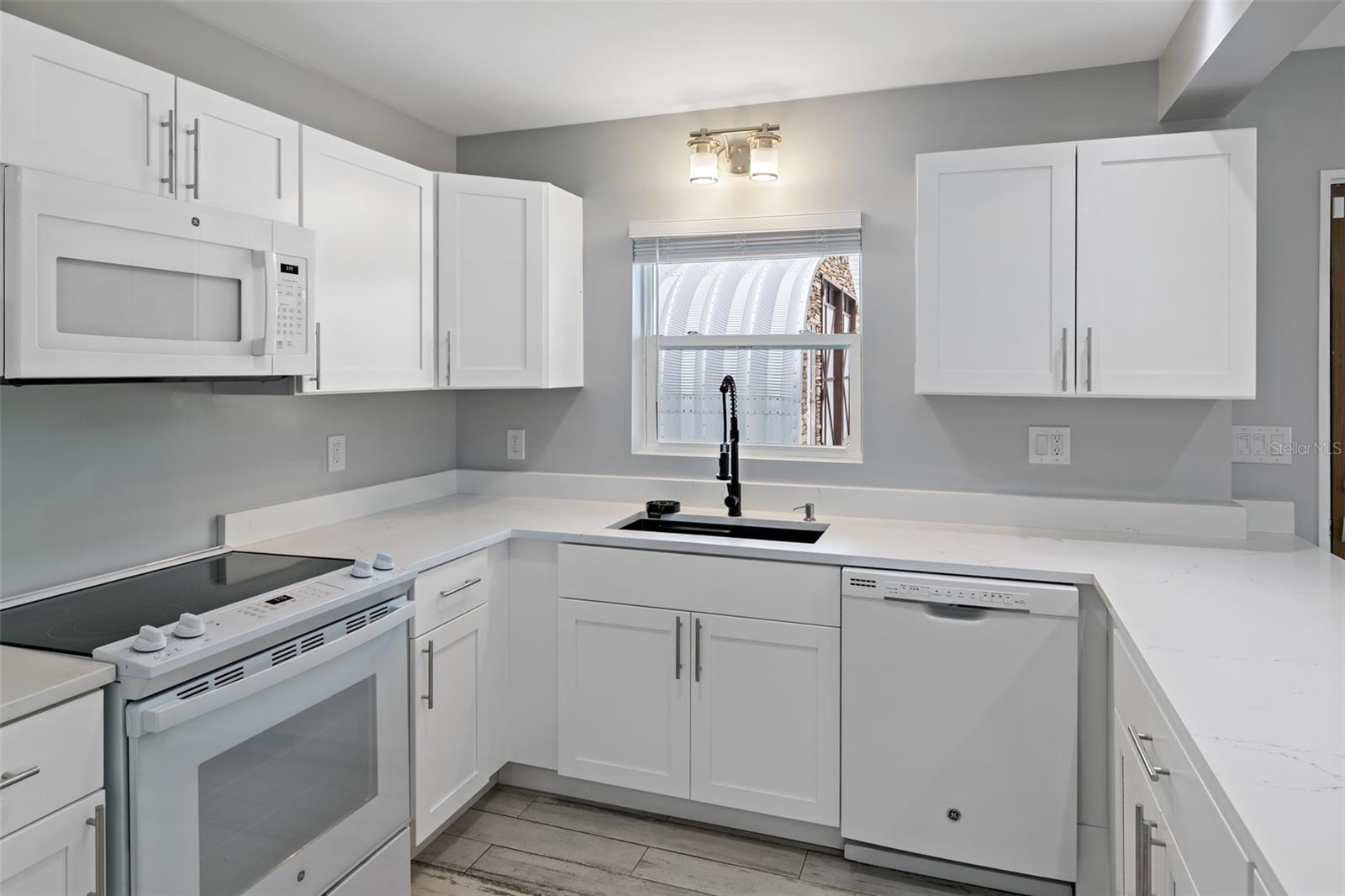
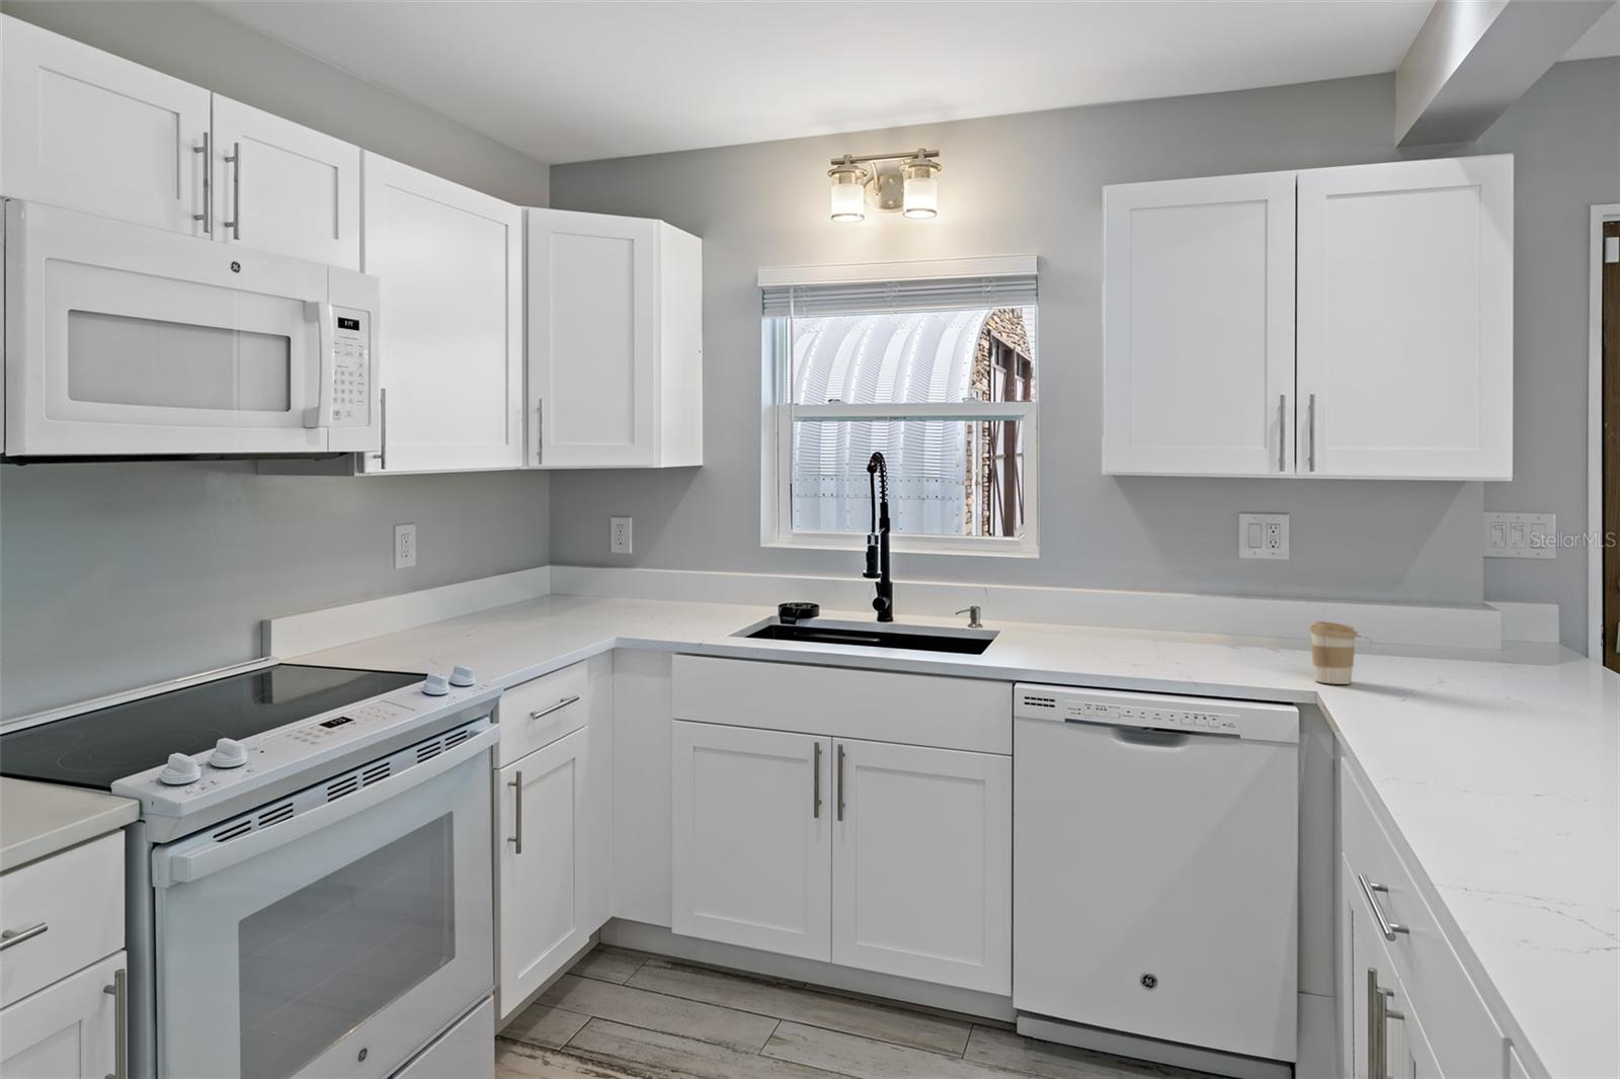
+ coffee cup [1308,620,1359,685]
